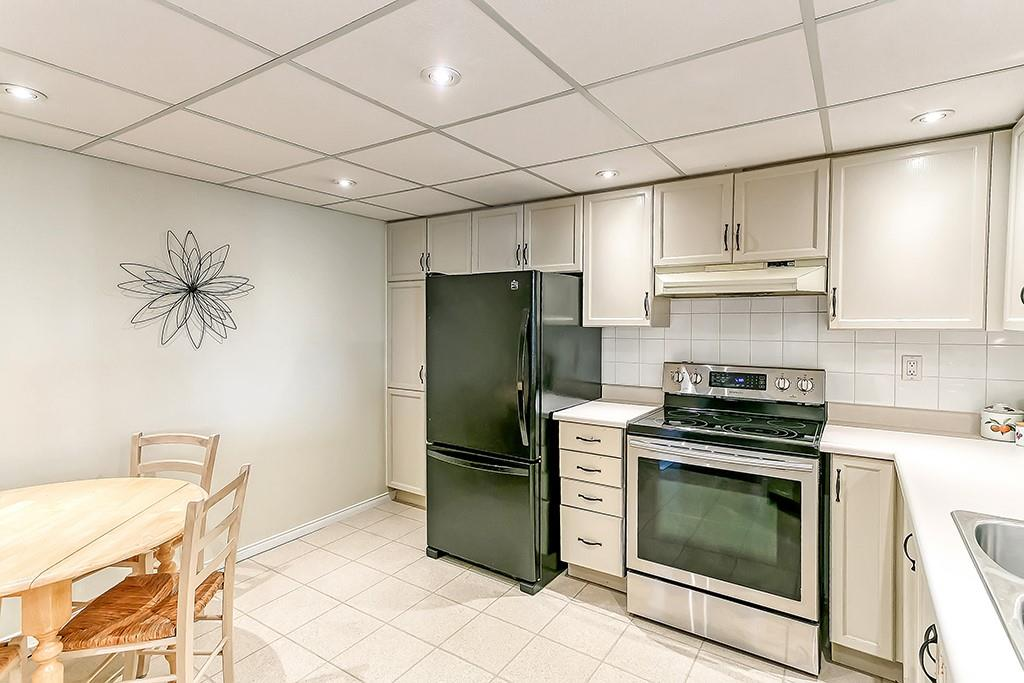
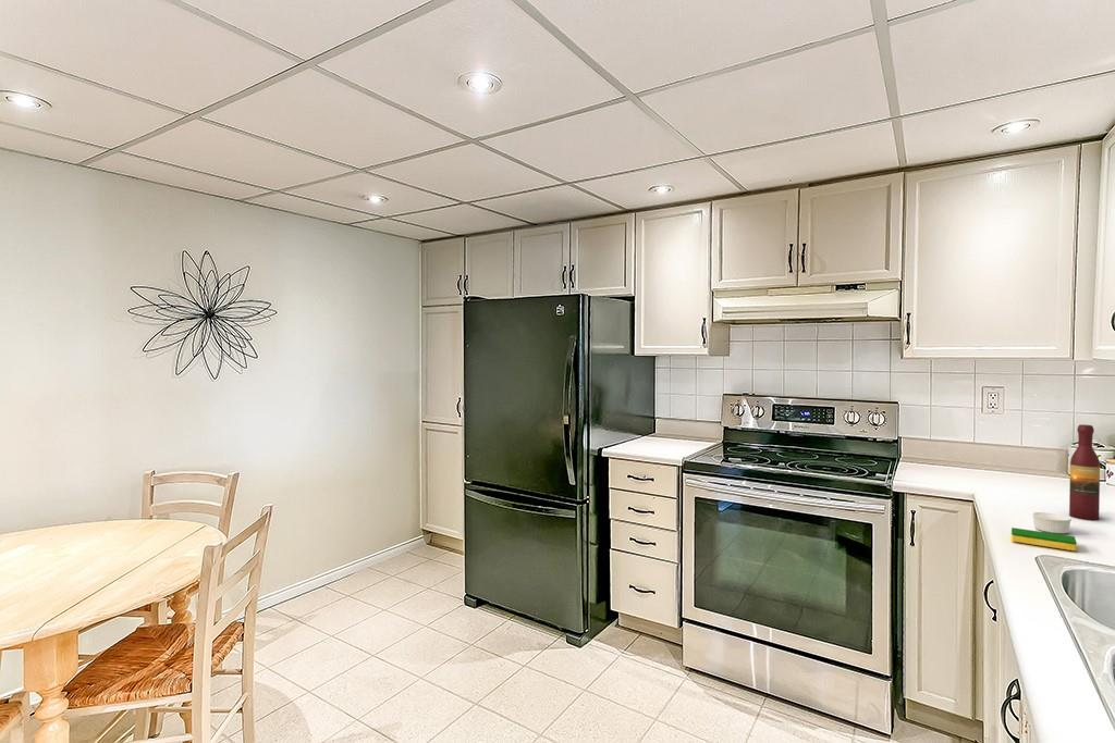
+ dish sponge [1010,527,1078,552]
+ wine bottle [1068,423,1101,522]
+ ramekin [1031,511,1073,534]
